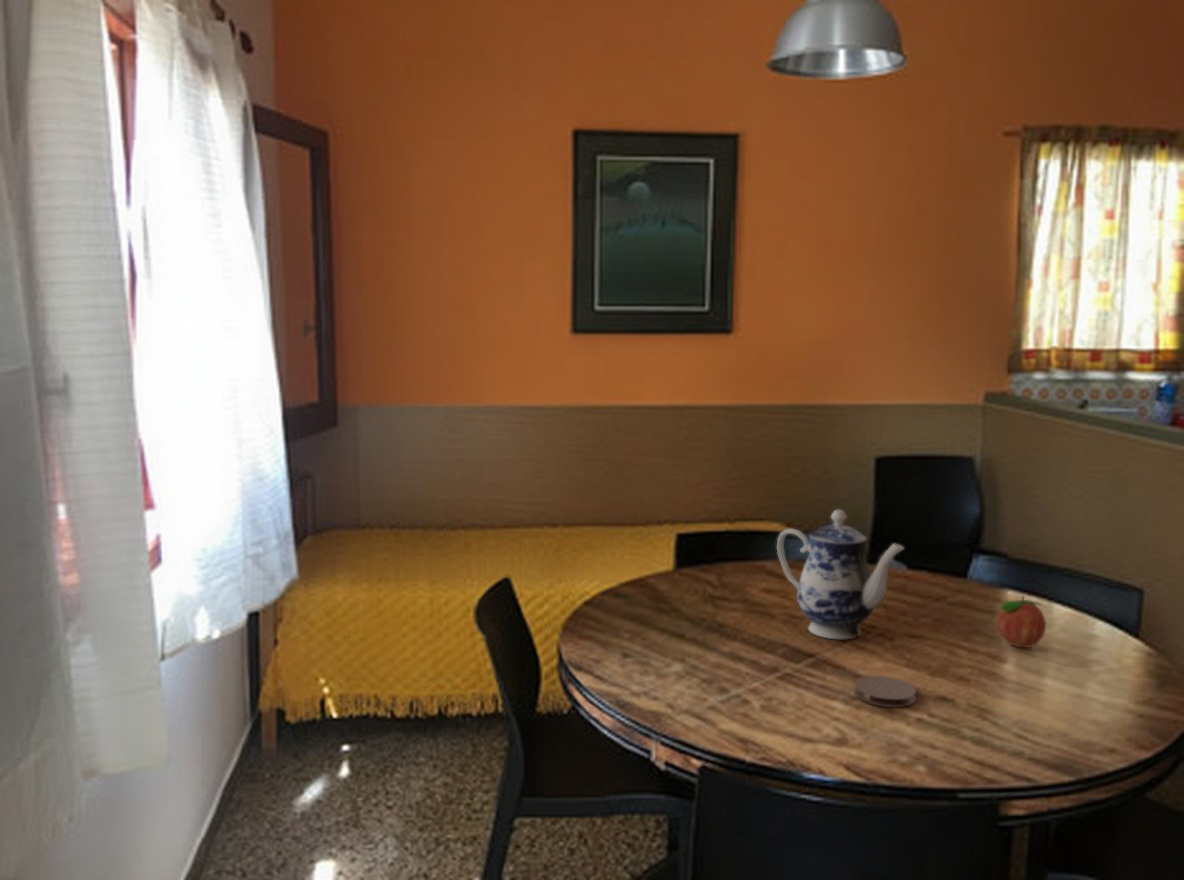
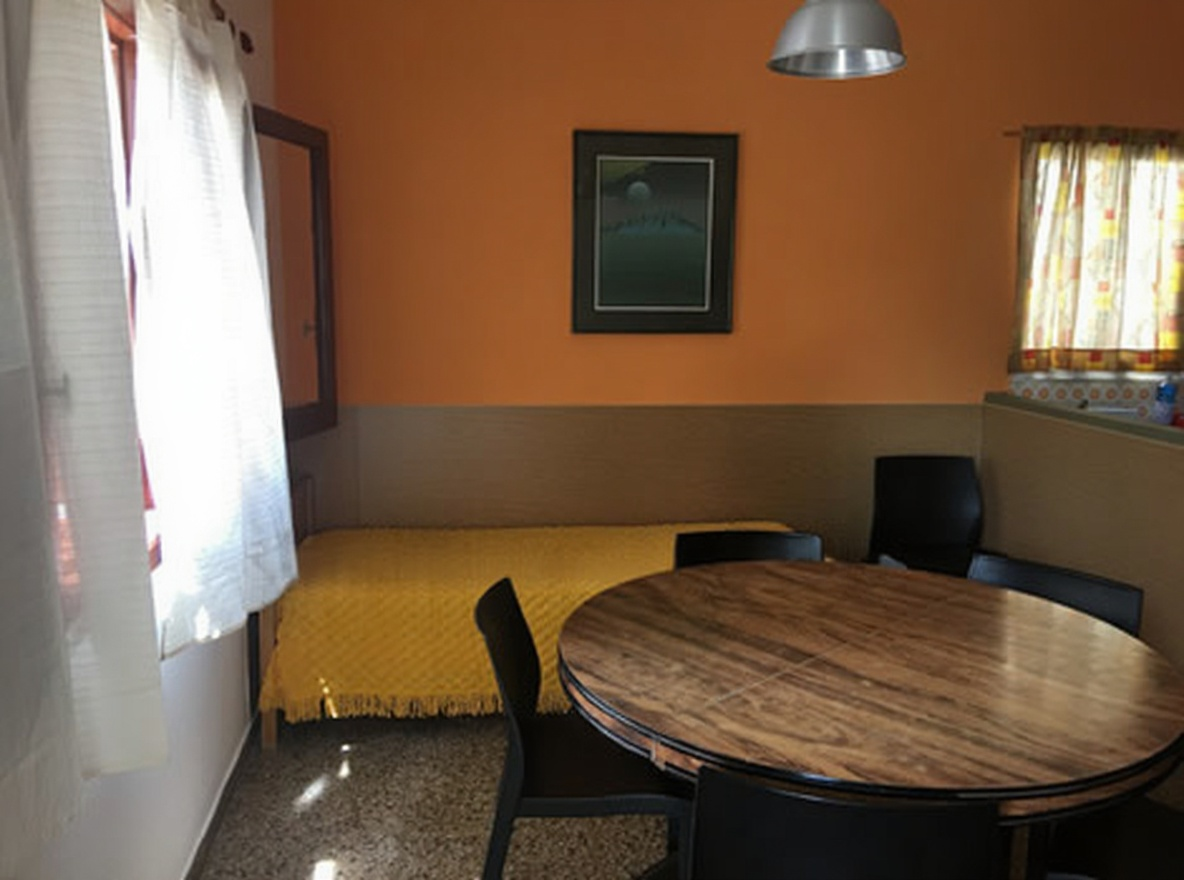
- fruit [996,594,1049,648]
- coaster [853,675,917,708]
- teapot [776,509,905,640]
